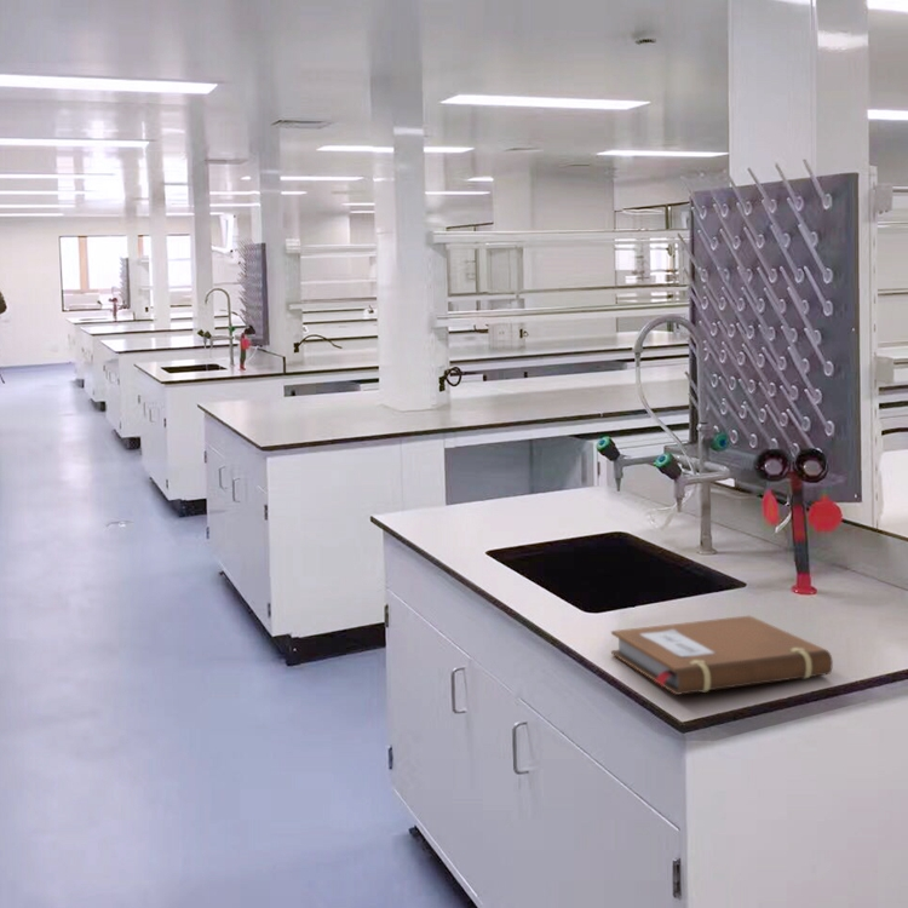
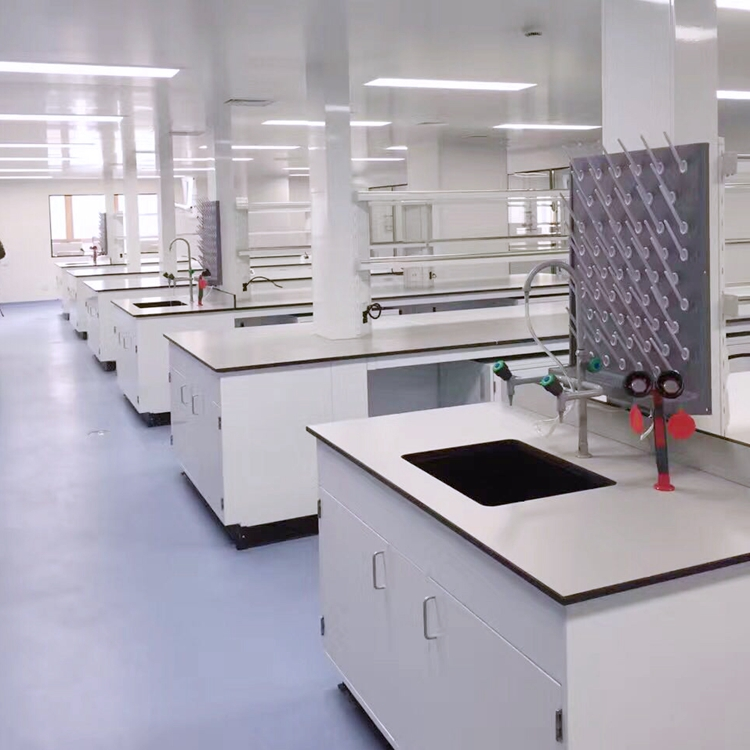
- notebook [610,615,834,696]
